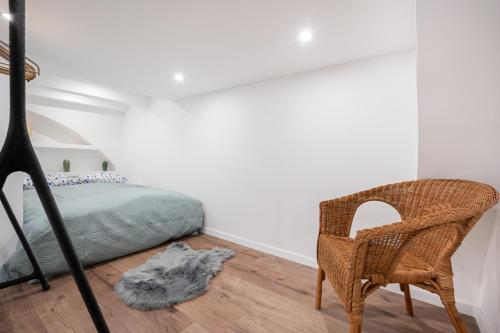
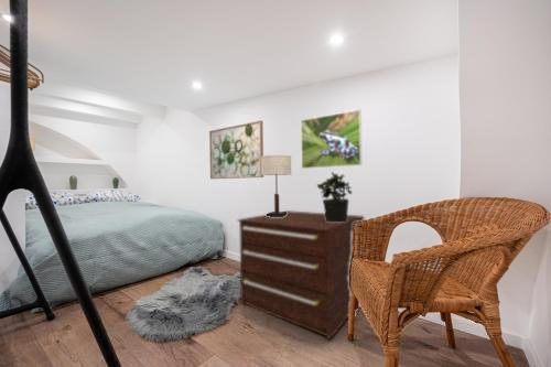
+ wall art [208,119,264,180]
+ potted plant [316,171,353,222]
+ table lamp [261,154,292,217]
+ dresser [236,209,366,341]
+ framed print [300,108,363,170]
